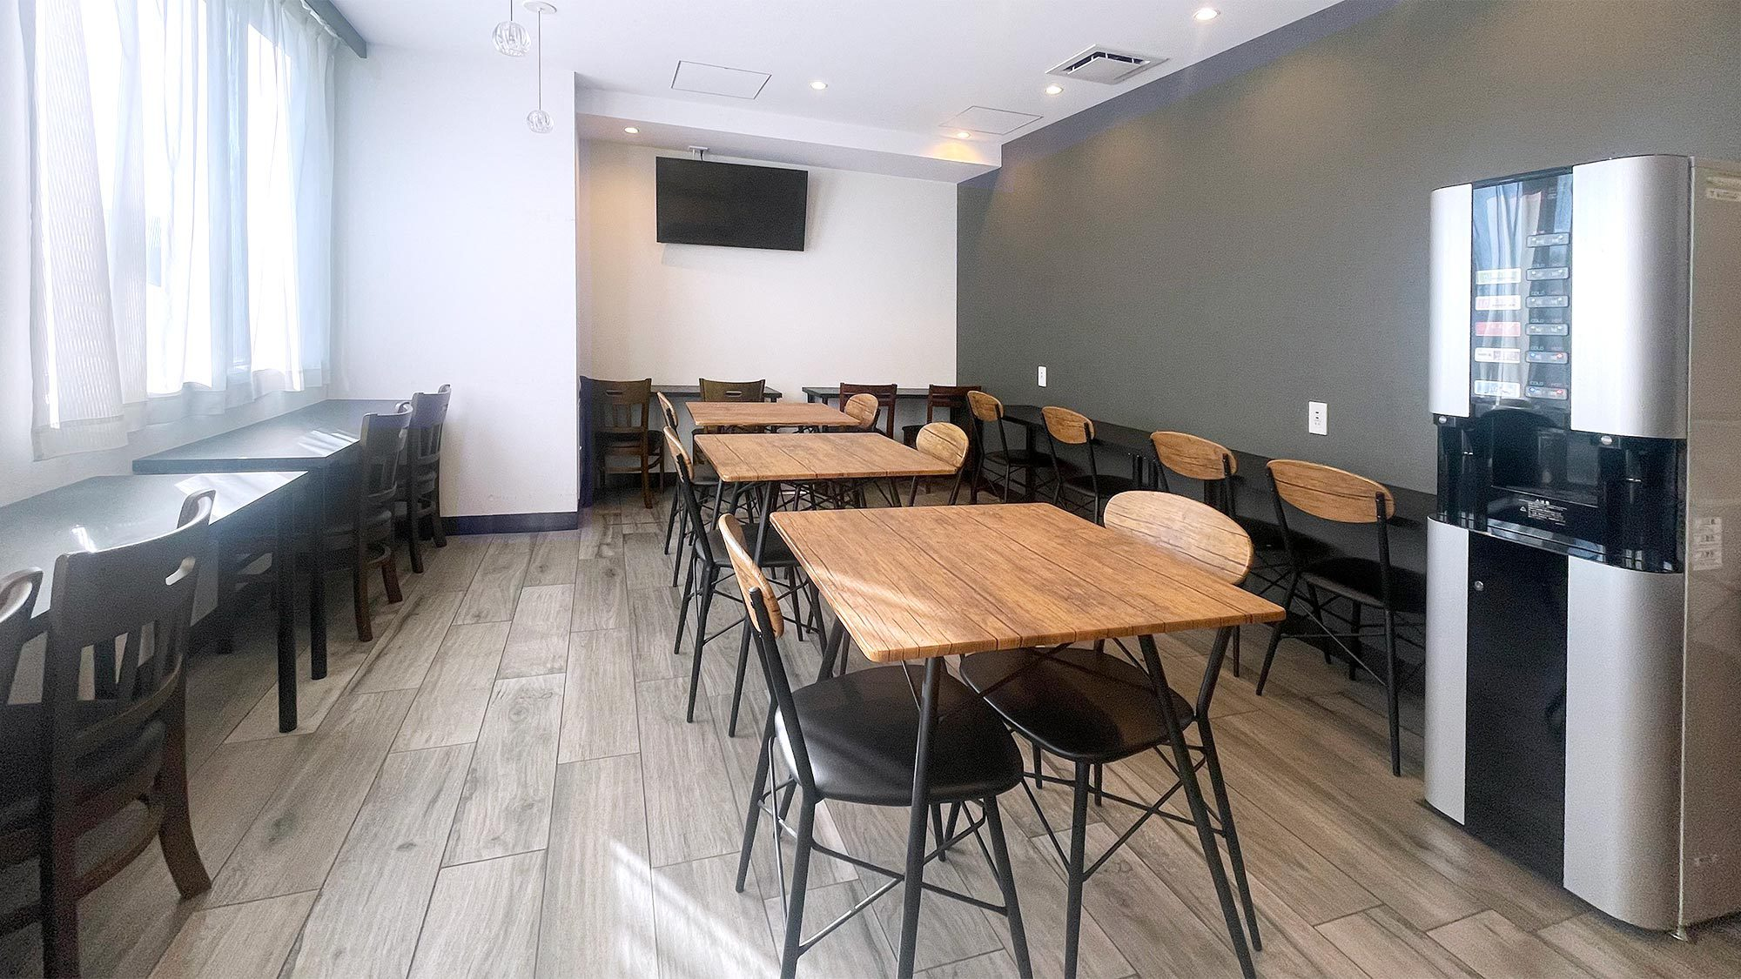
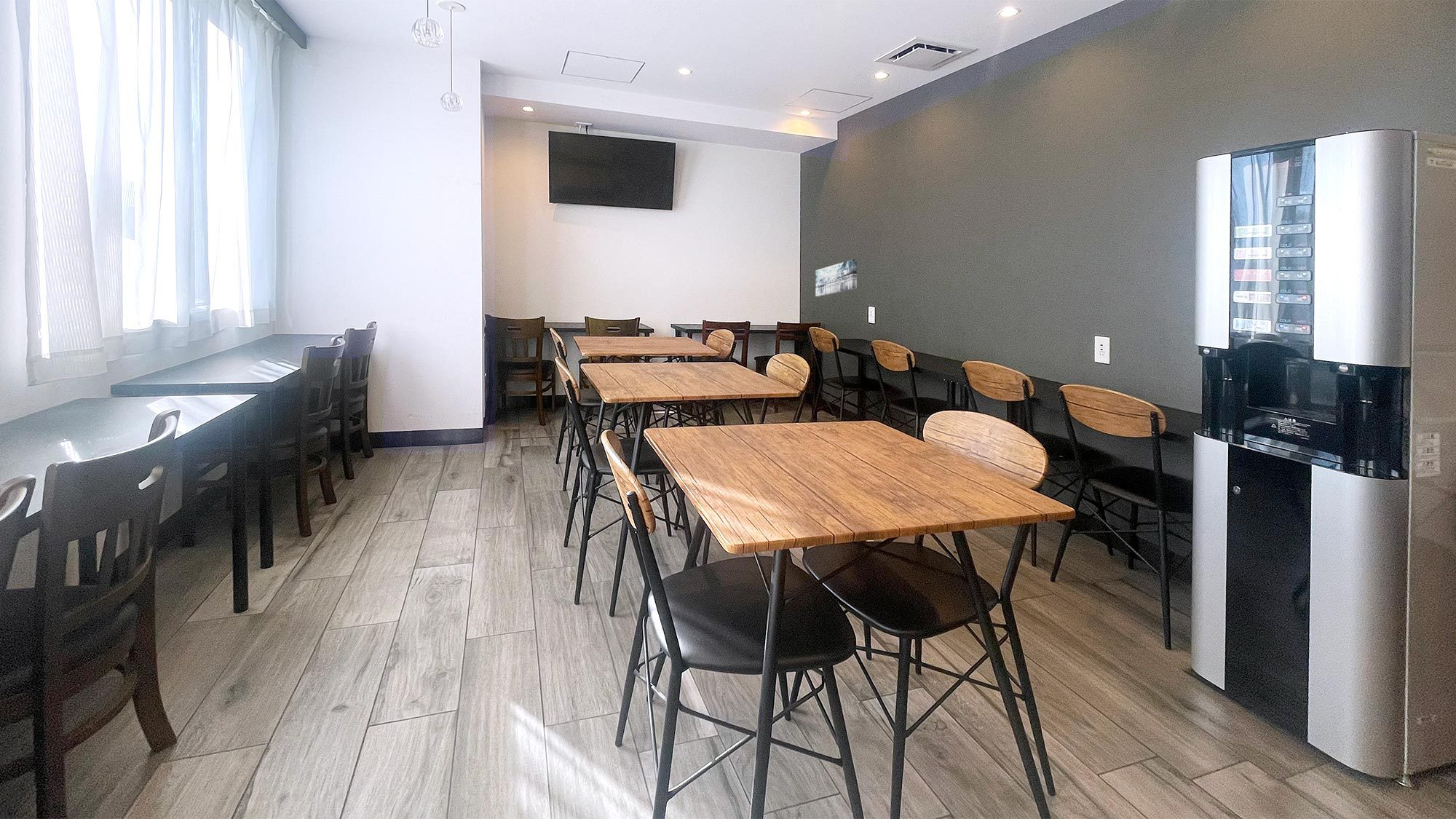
+ wall art [815,258,858,297]
